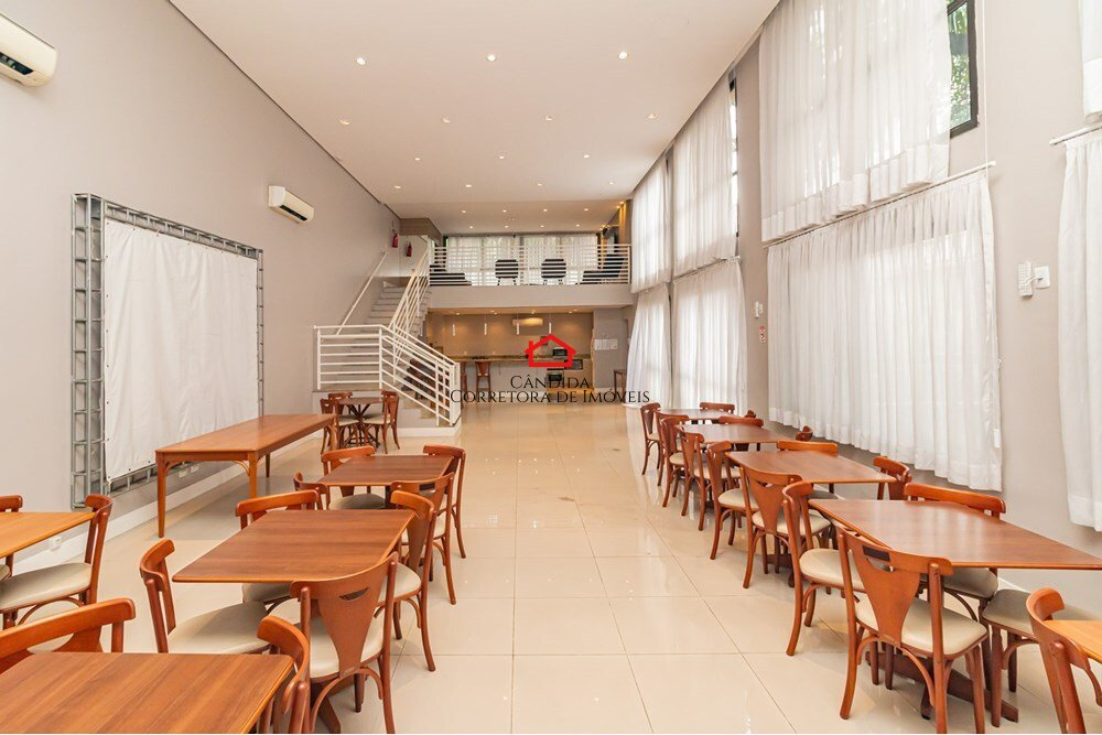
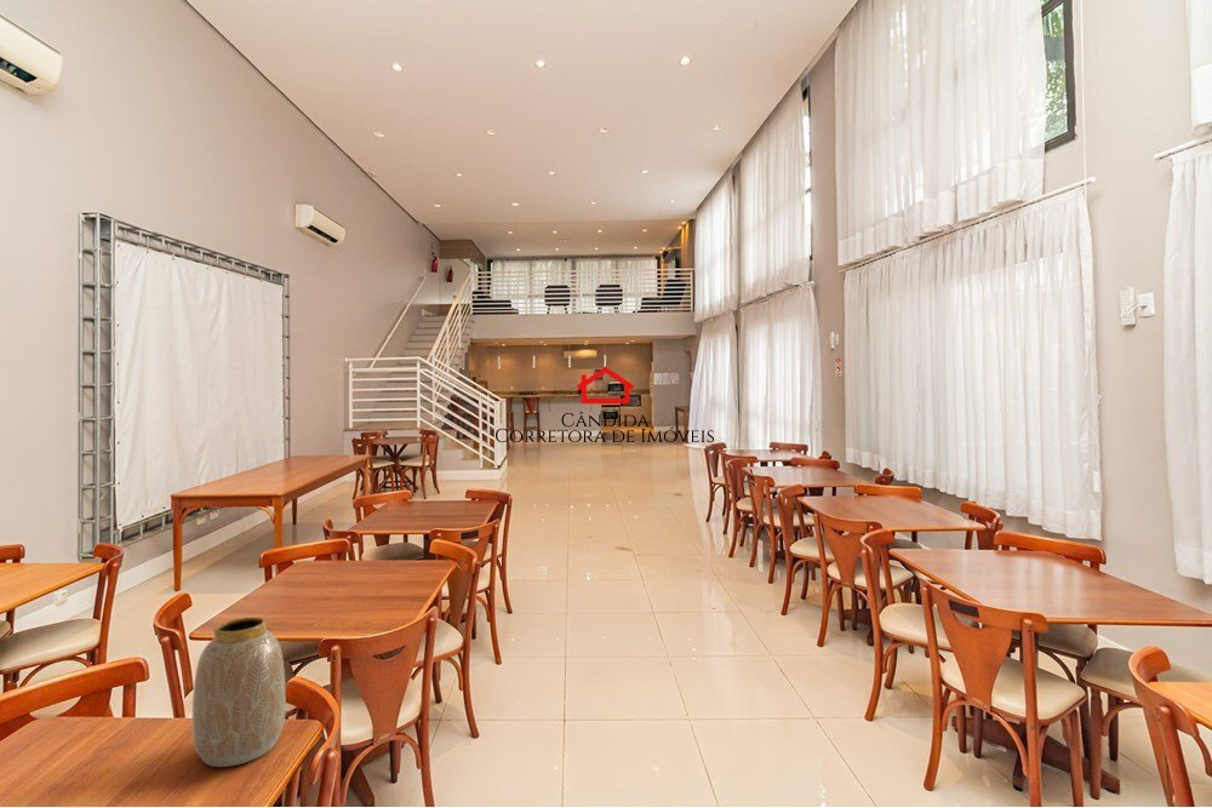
+ vase [191,615,287,768]
